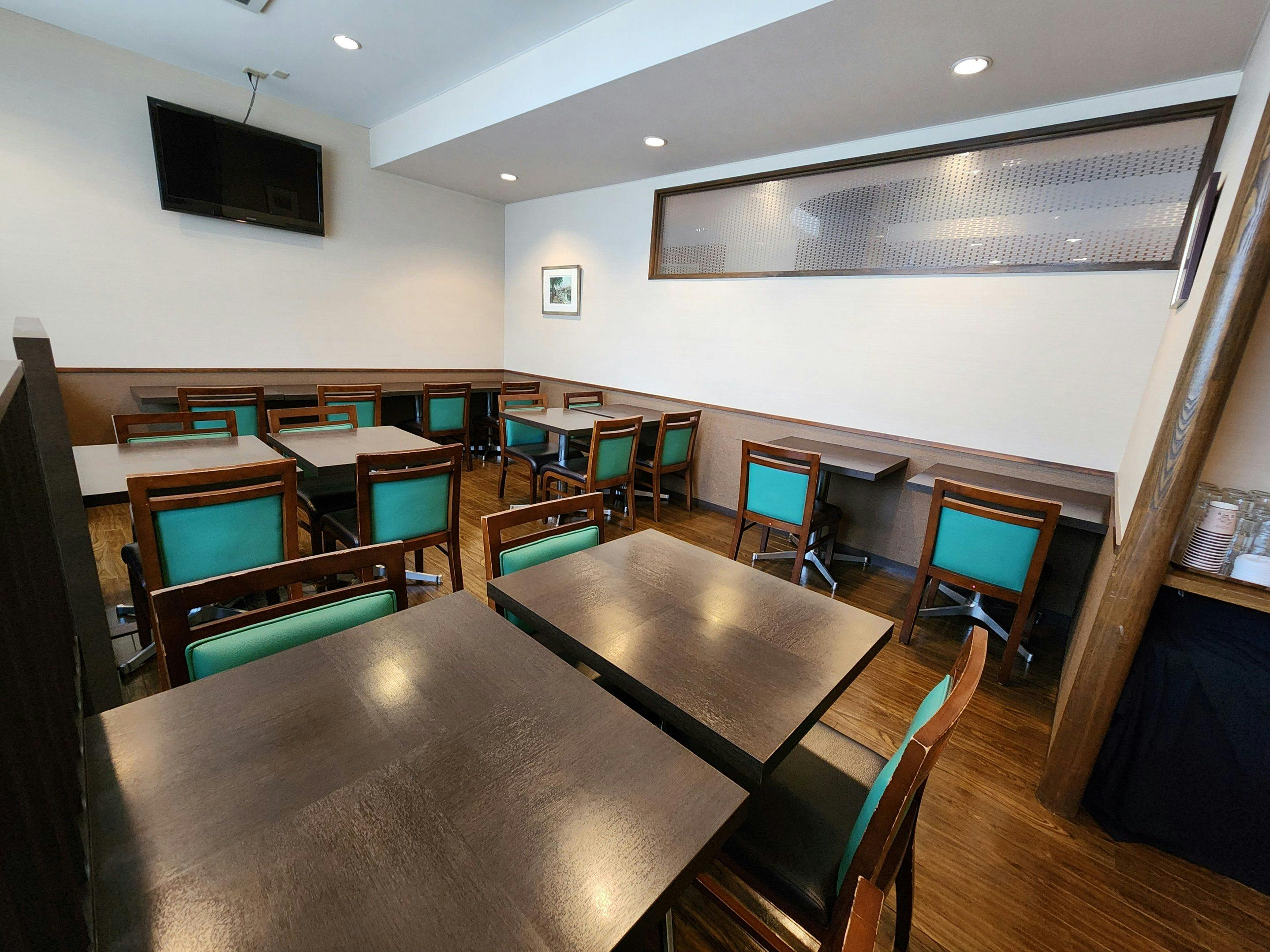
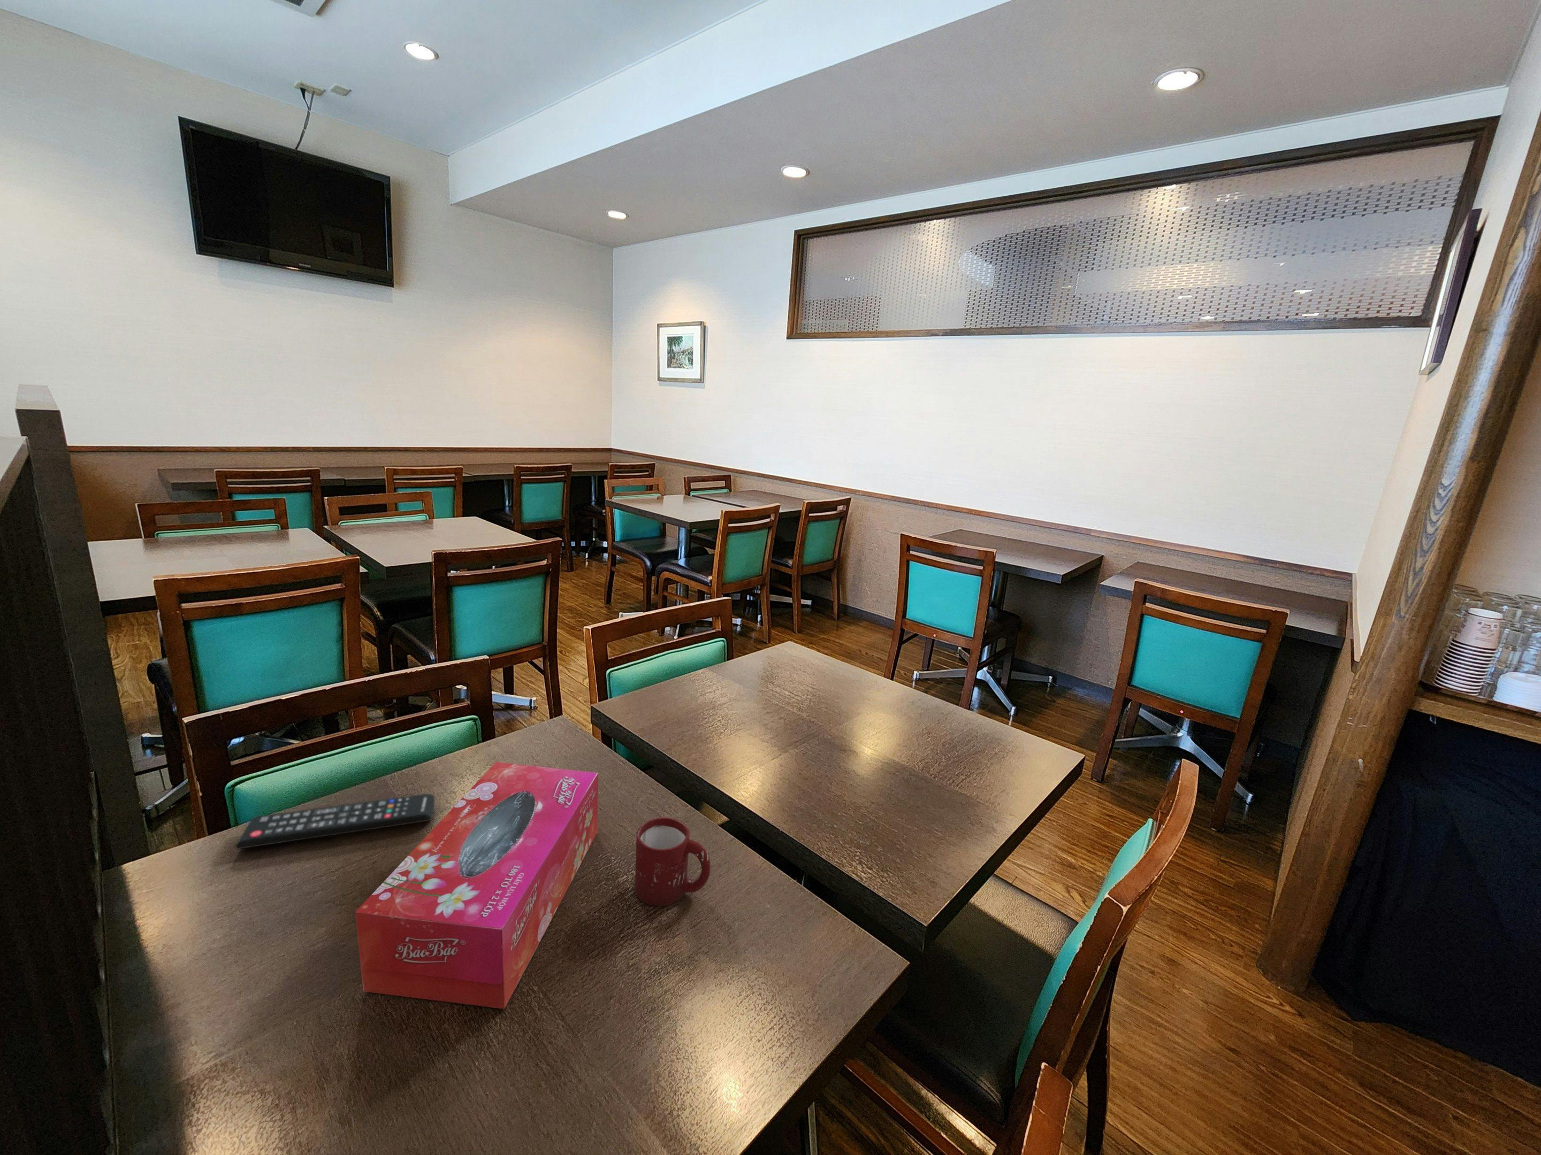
+ remote control [235,793,436,849]
+ cup [635,817,711,906]
+ tissue box [354,762,598,1009]
